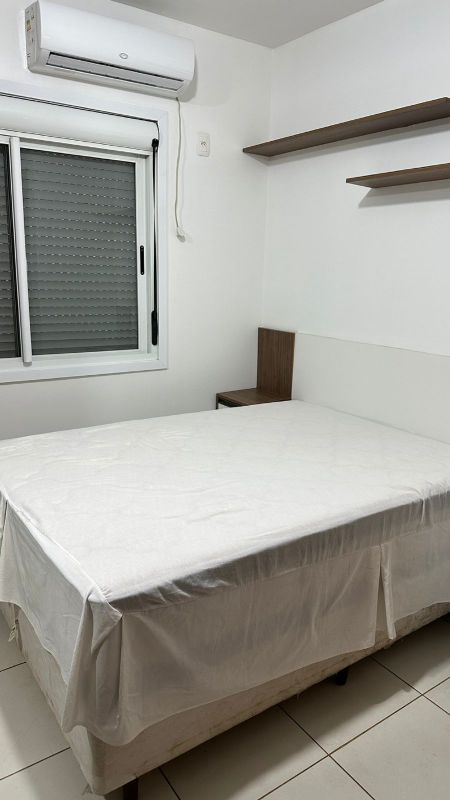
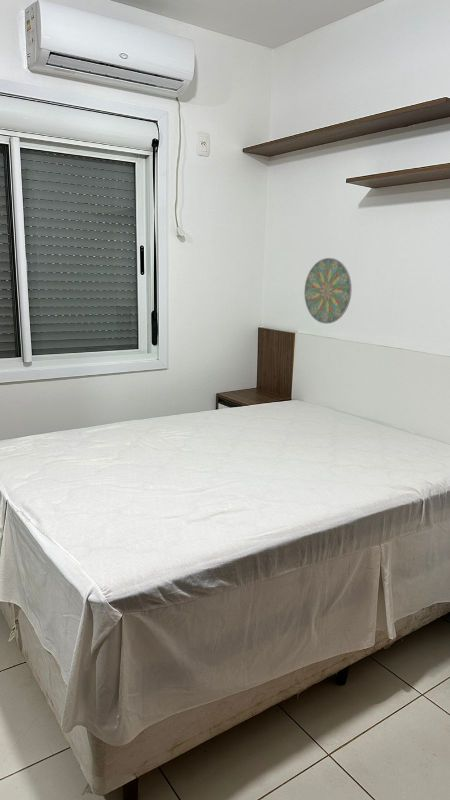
+ decorative plate [303,257,352,325]
